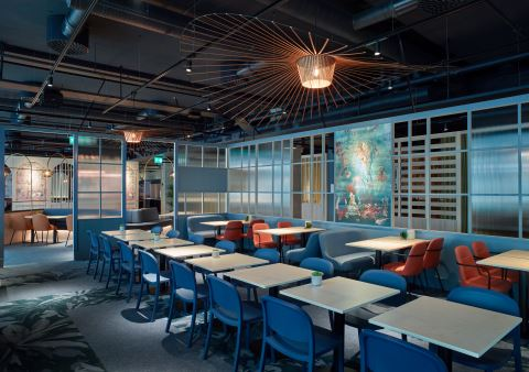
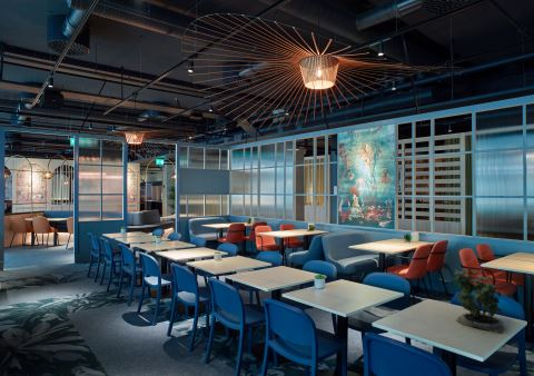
+ potted plant [452,267,506,335]
